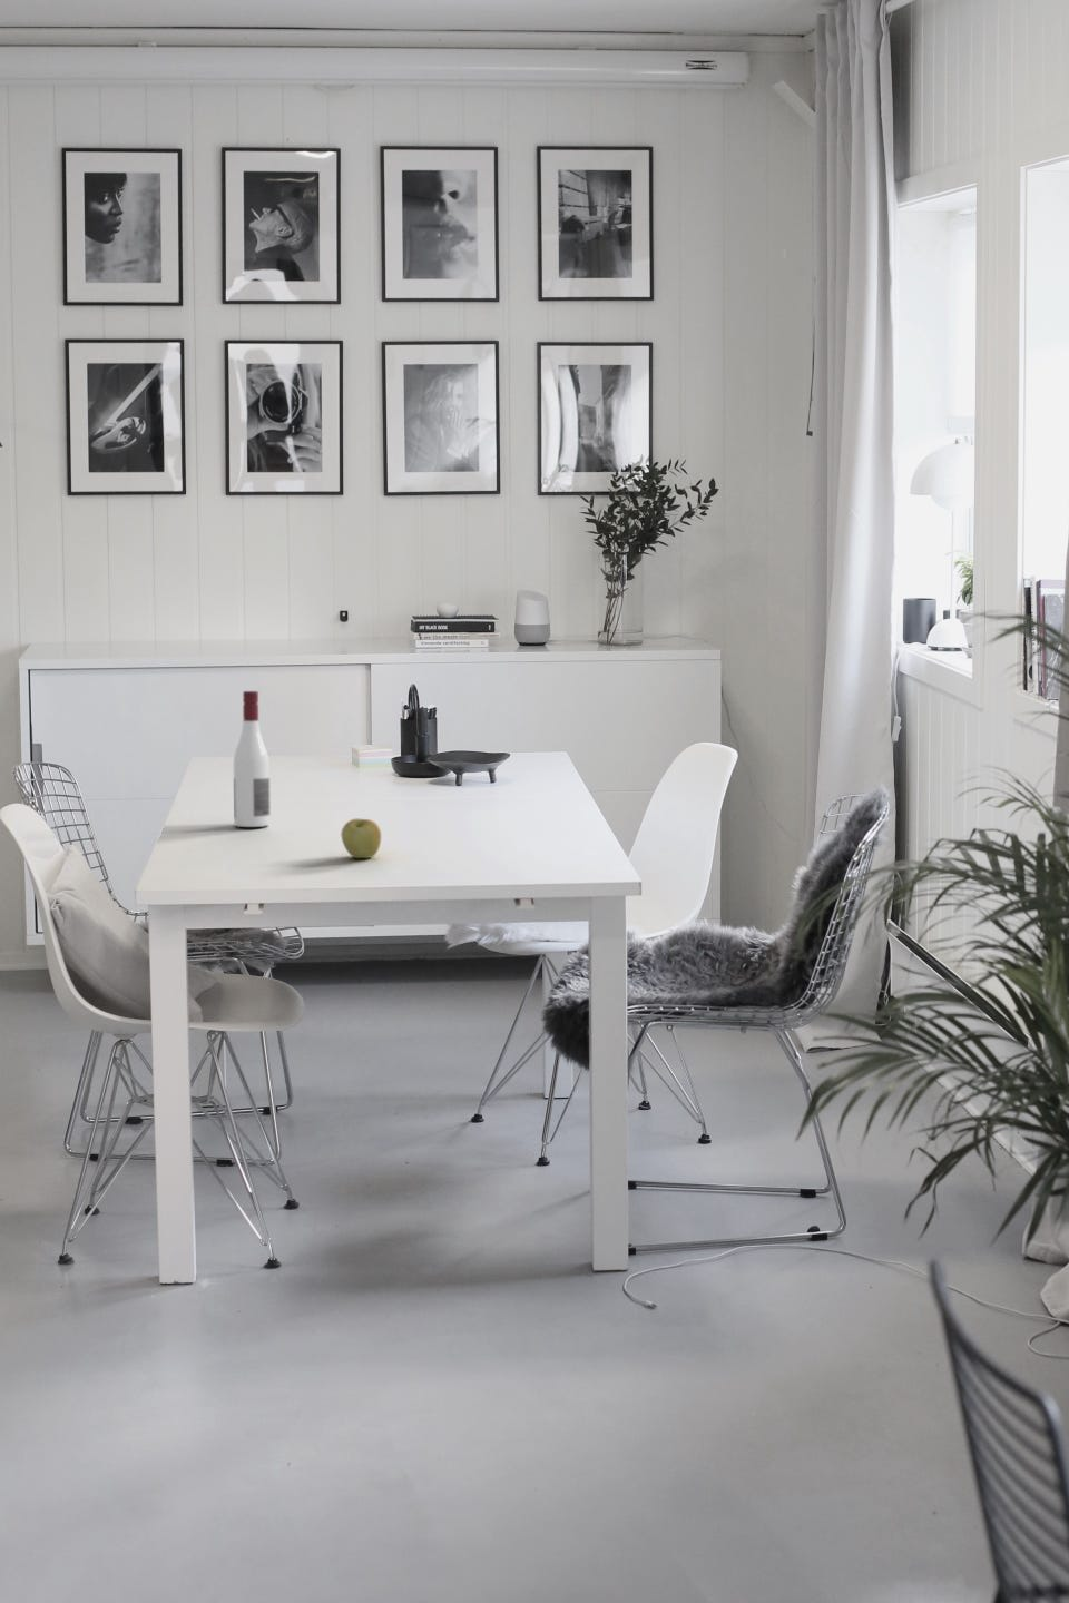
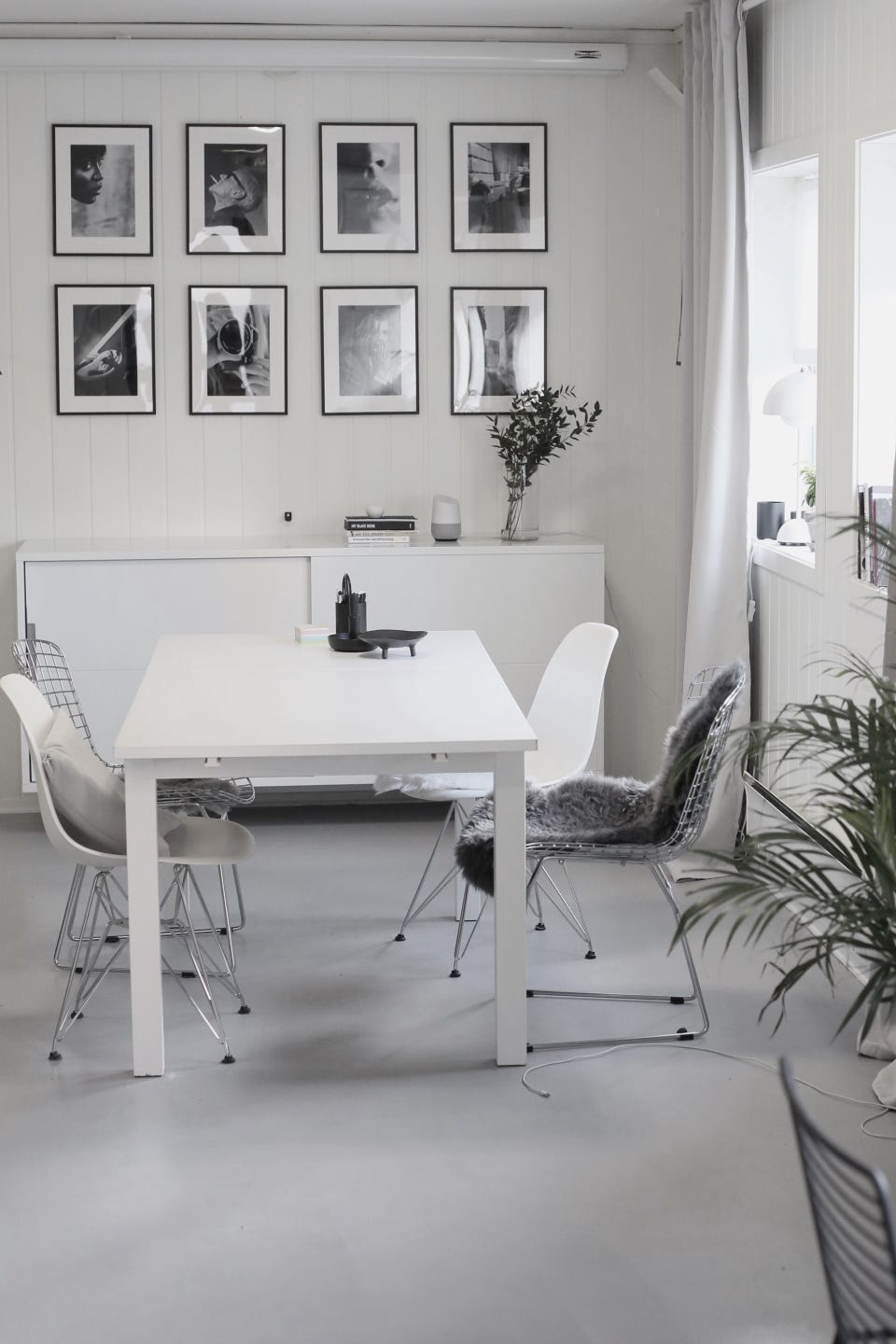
- apple [340,818,382,860]
- alcohol [233,691,272,828]
